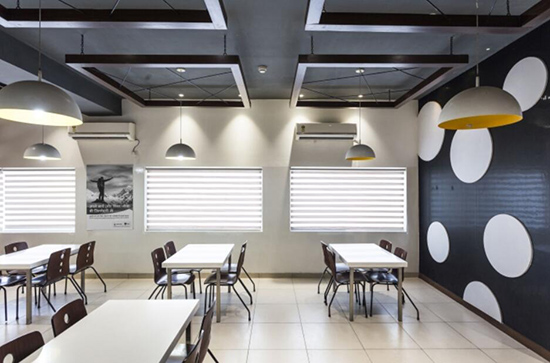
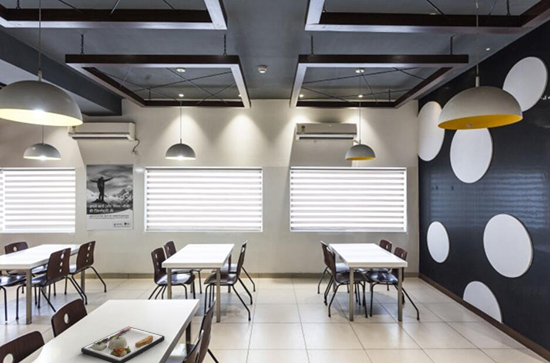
+ dinner plate [80,326,166,363]
